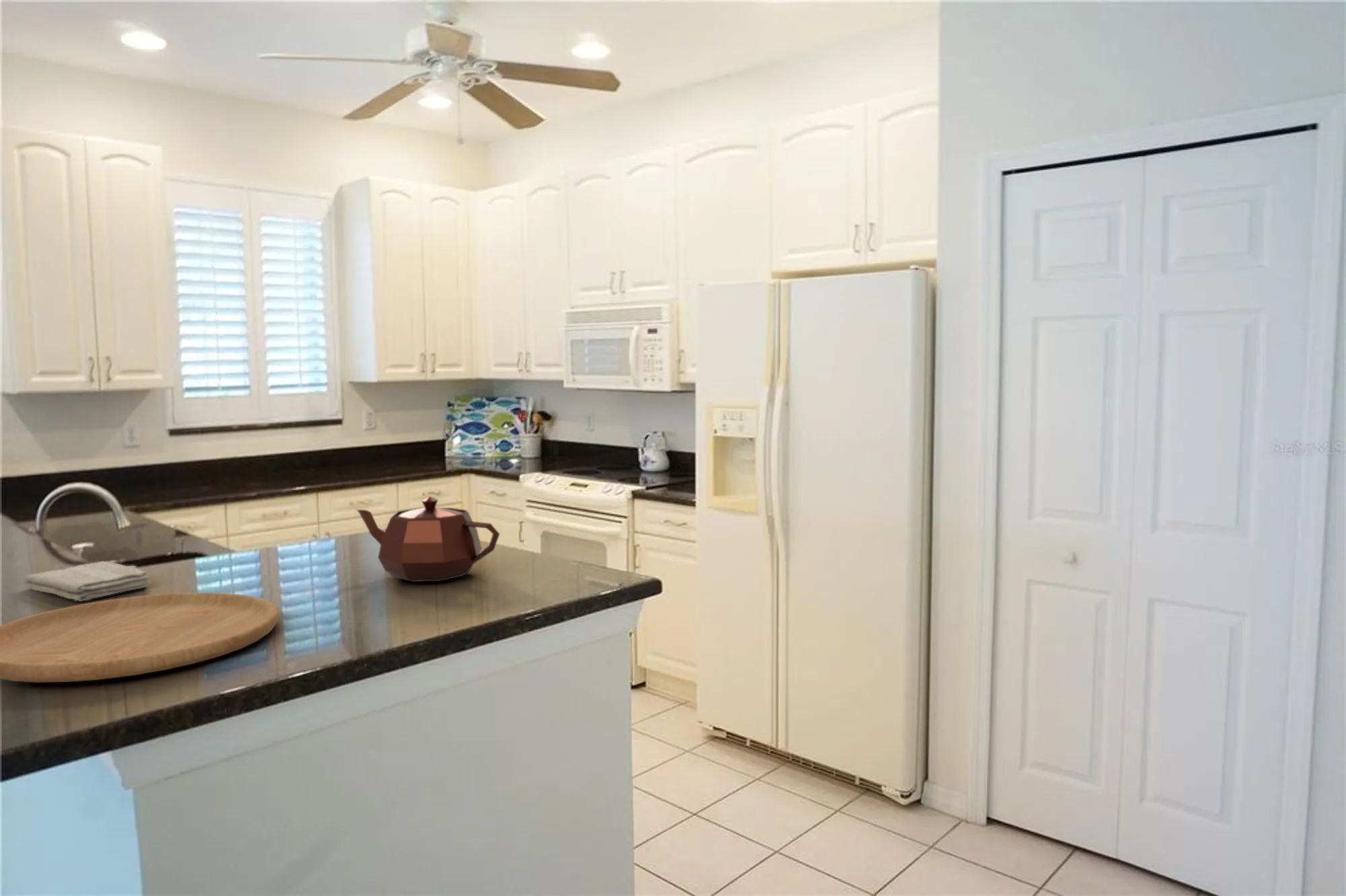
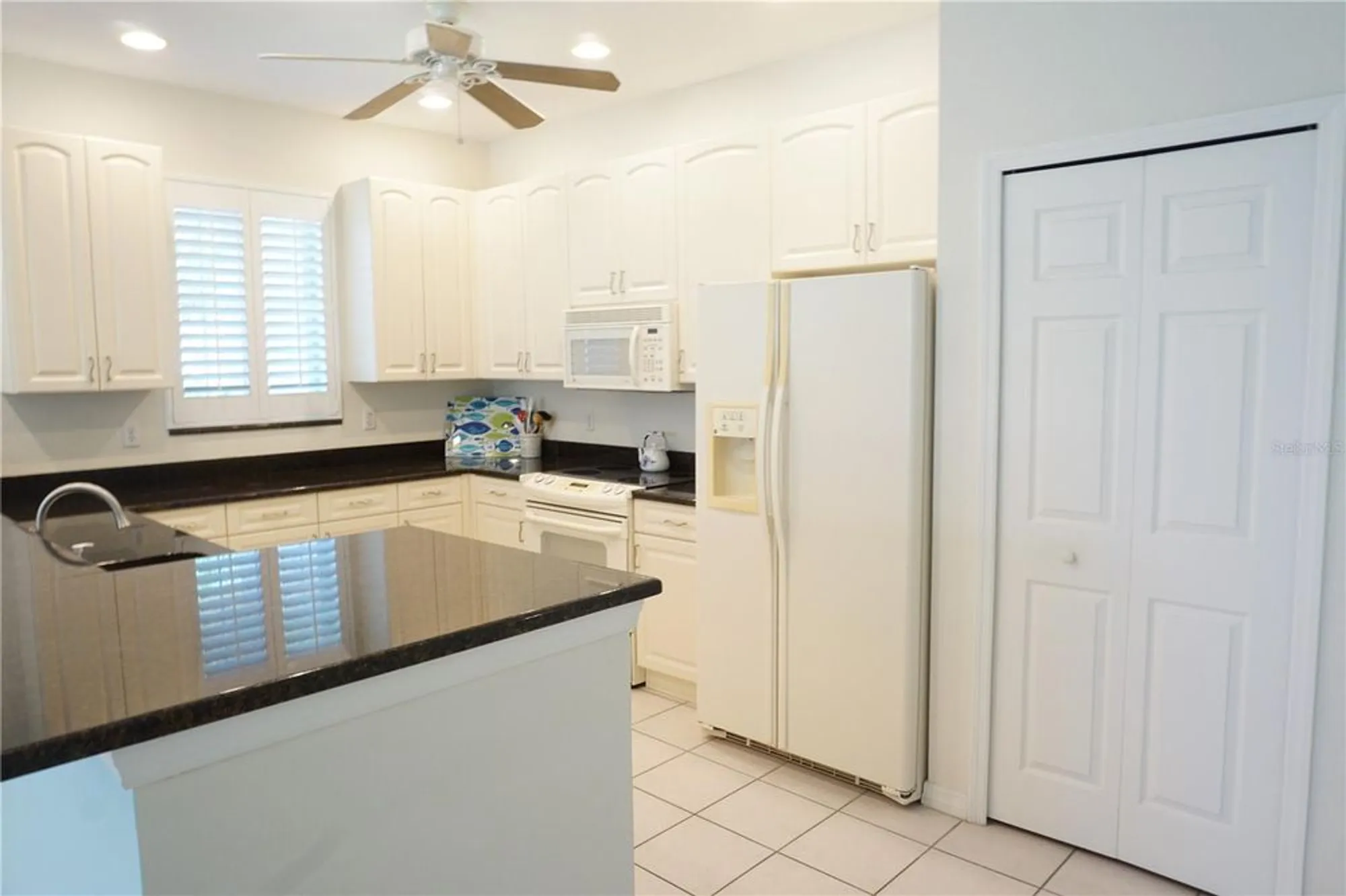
- teapot [355,496,500,583]
- cutting board [0,592,279,683]
- washcloth [22,561,152,602]
